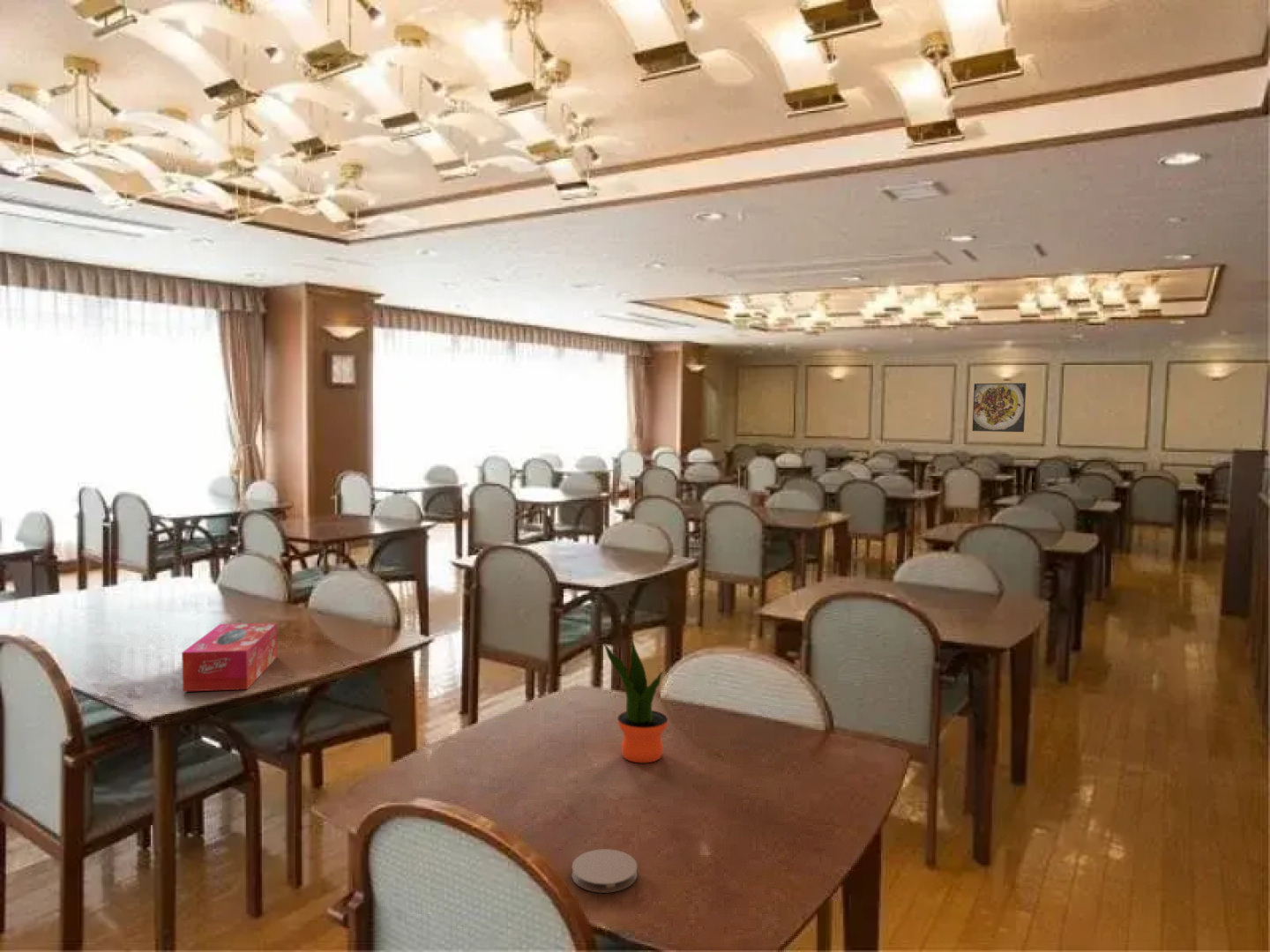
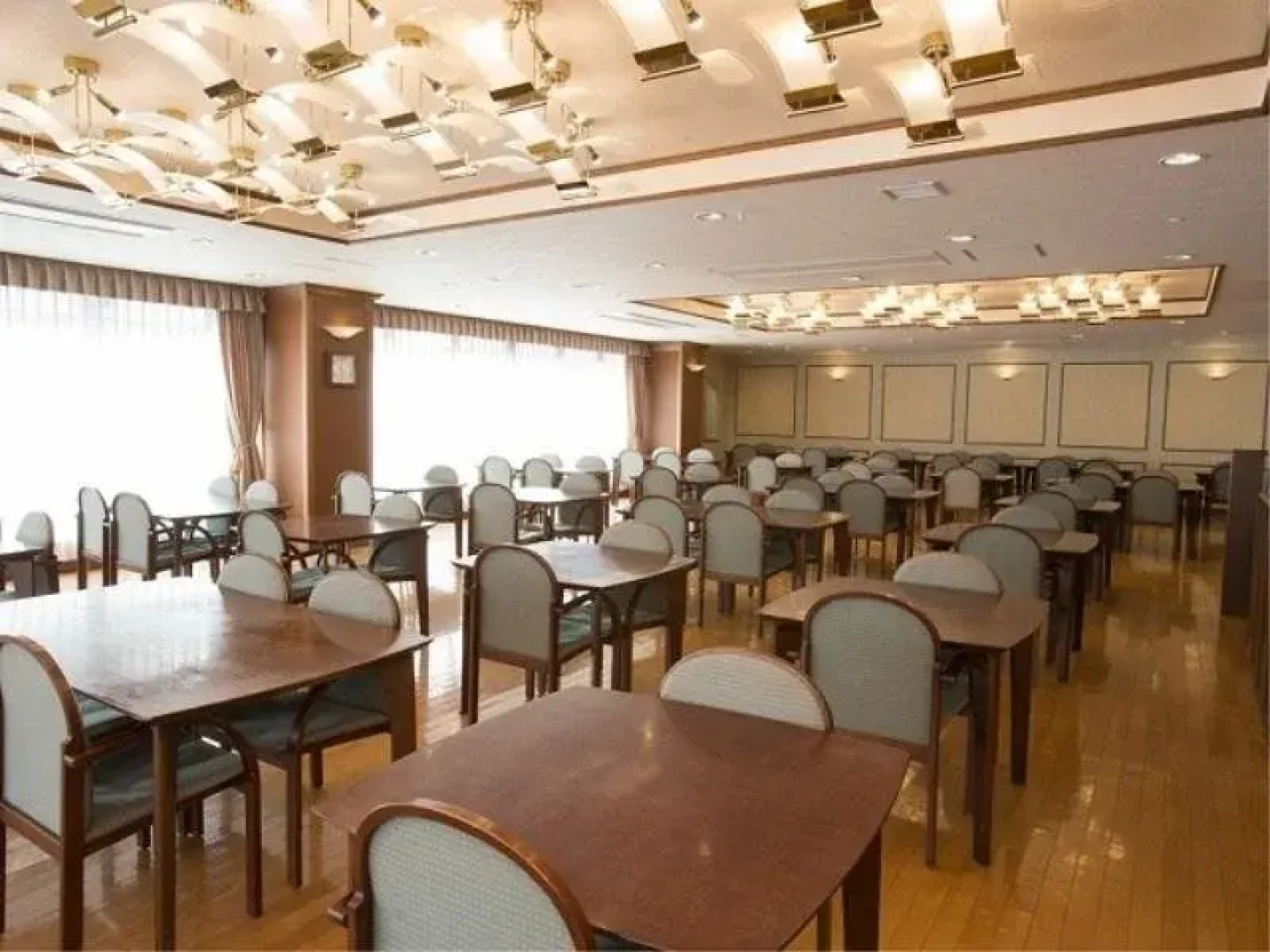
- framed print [971,383,1027,433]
- coaster [571,848,638,894]
- tissue box [181,621,278,693]
- potted plant [603,640,669,763]
